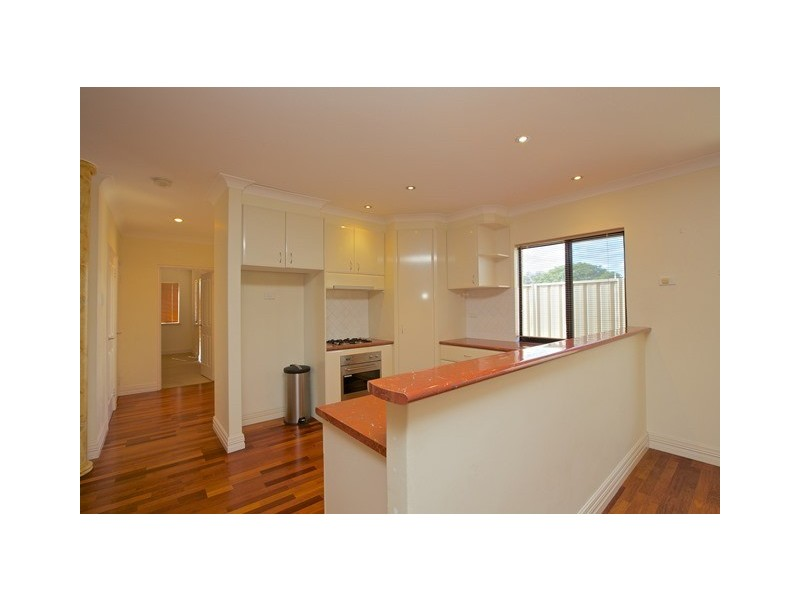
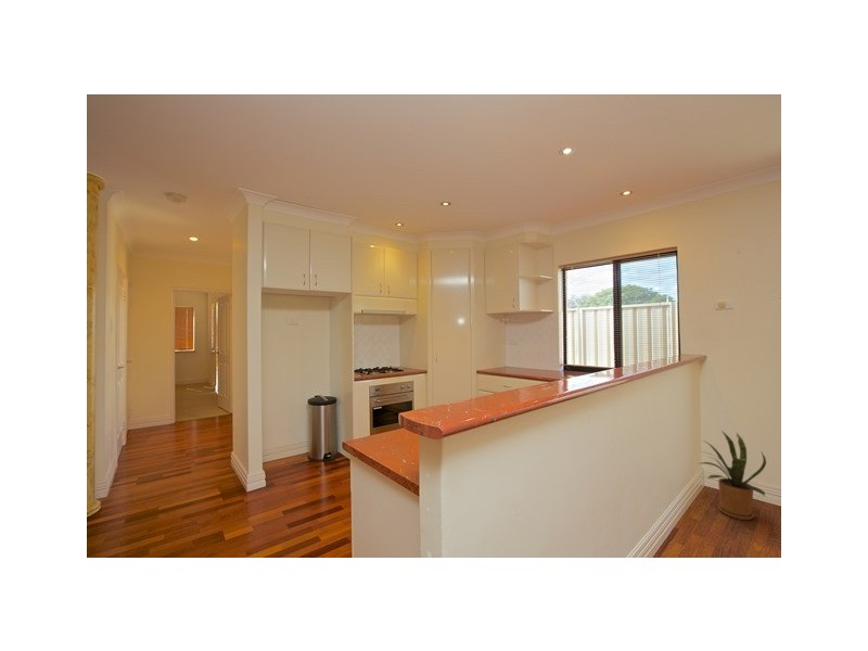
+ house plant [698,430,767,521]
